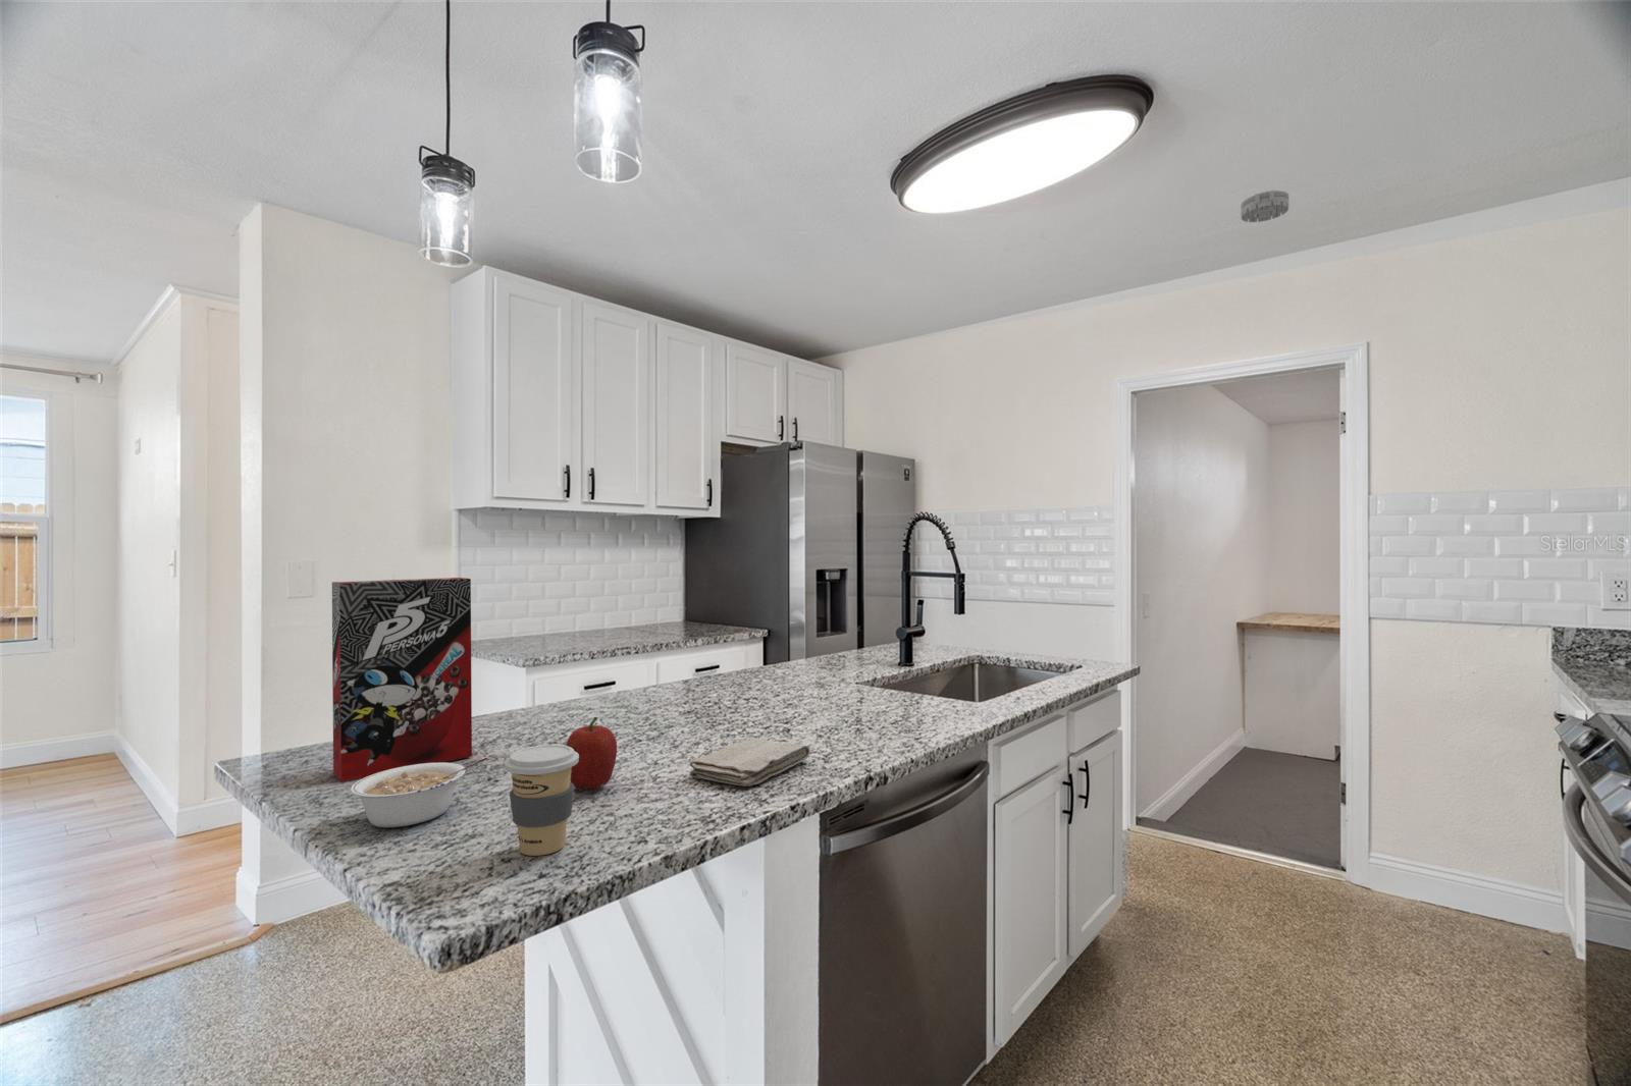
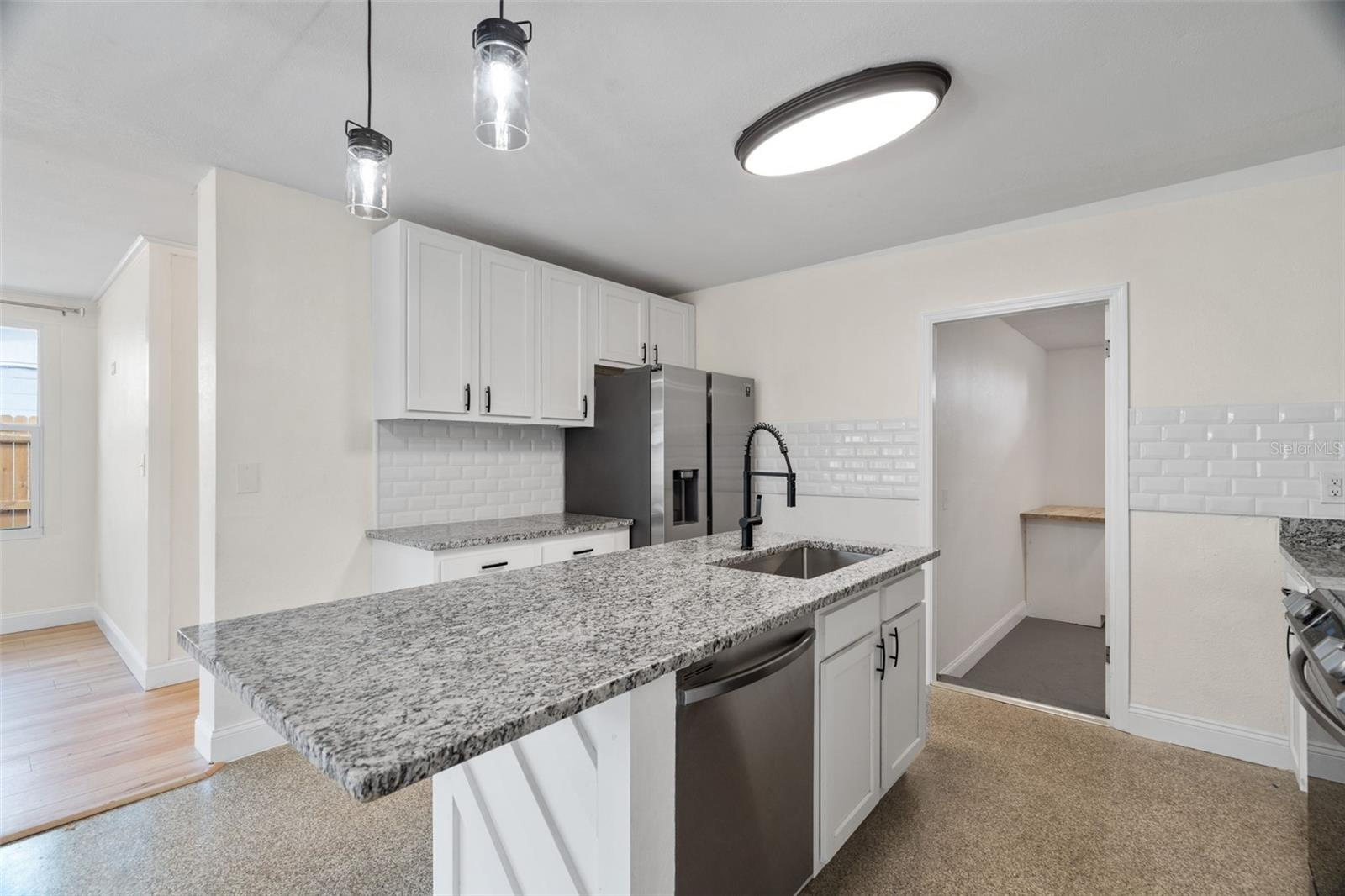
- coffee cup [503,744,578,857]
- washcloth [689,738,810,788]
- smoke detector [1239,189,1289,223]
- cereal box [331,577,473,783]
- legume [349,758,489,828]
- fruit [566,716,617,790]
